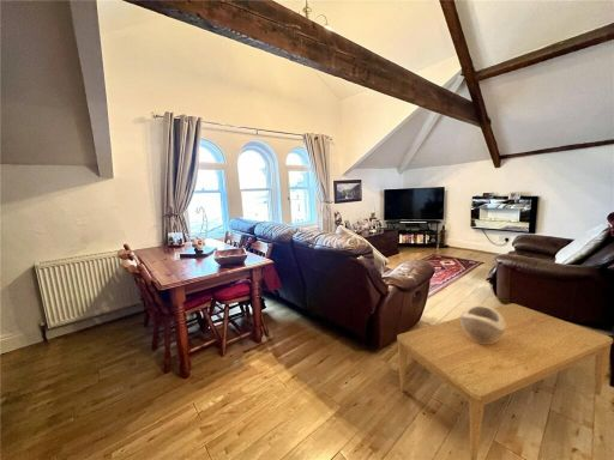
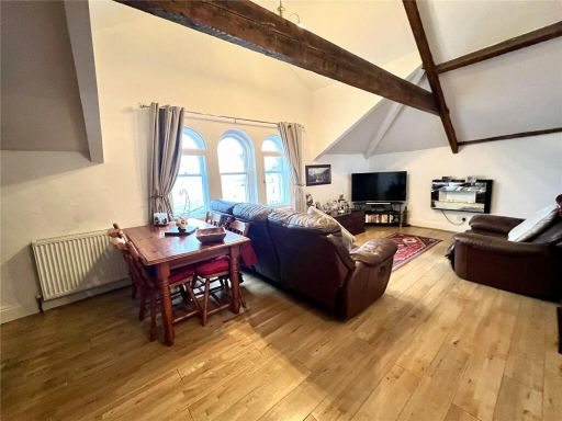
- decorative bowl [460,304,505,344]
- coffee table [396,302,614,460]
